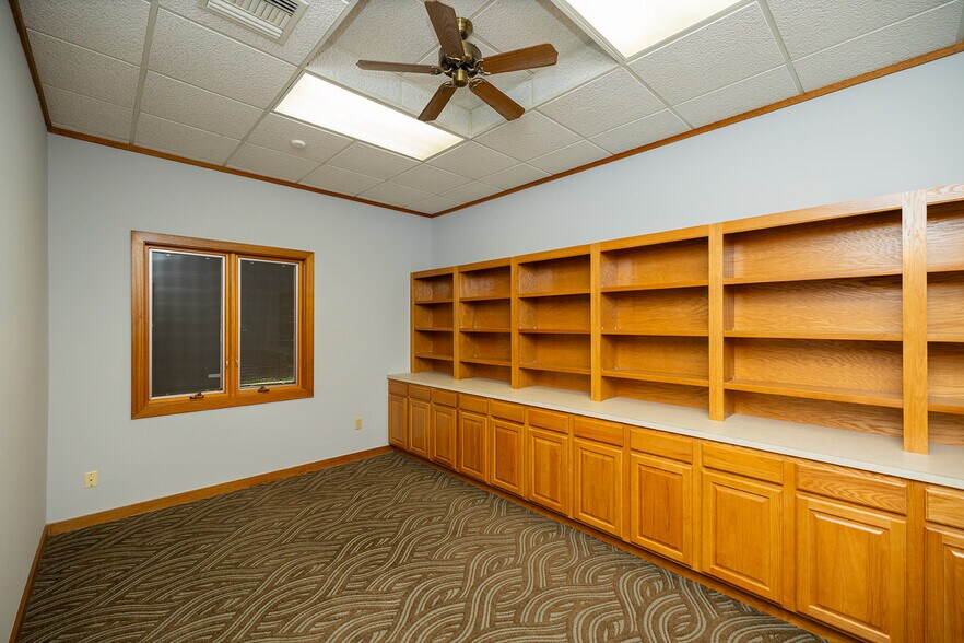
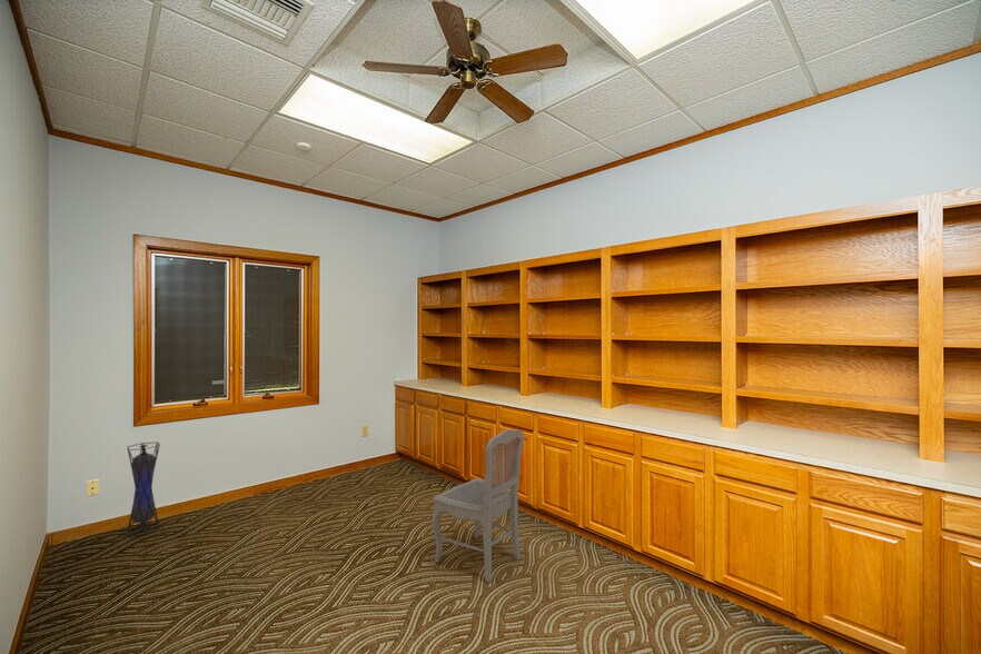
+ lantern [126,440,161,538]
+ dining chair [432,428,525,584]
